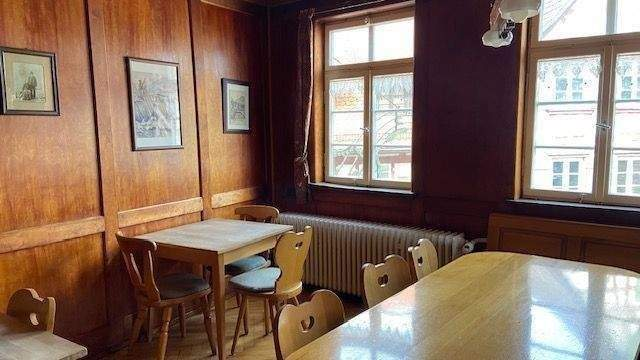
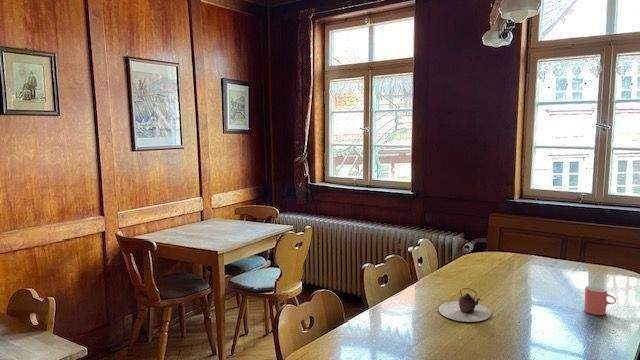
+ teapot [438,287,492,323]
+ cup [583,285,617,316]
